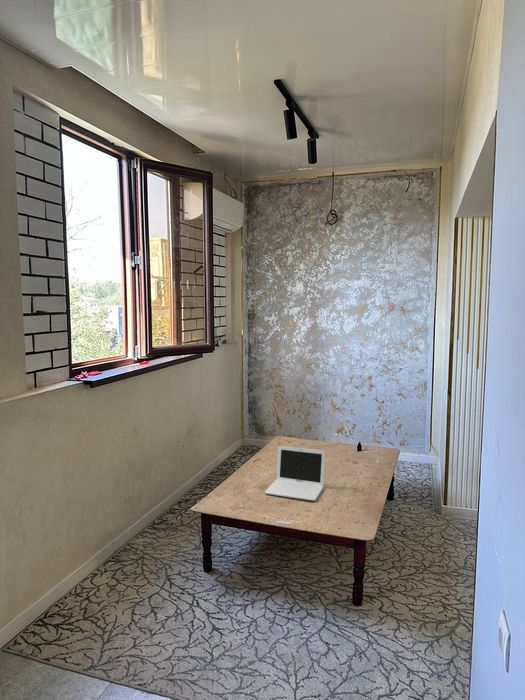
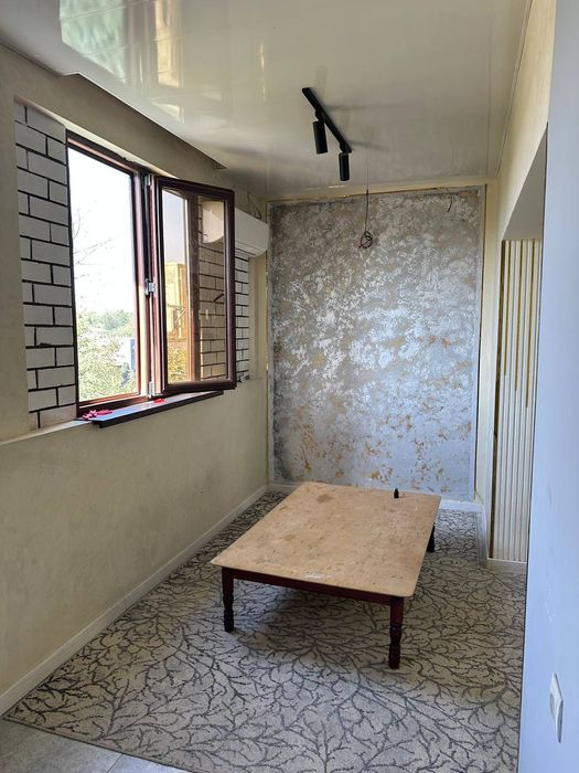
- laptop [264,445,326,502]
